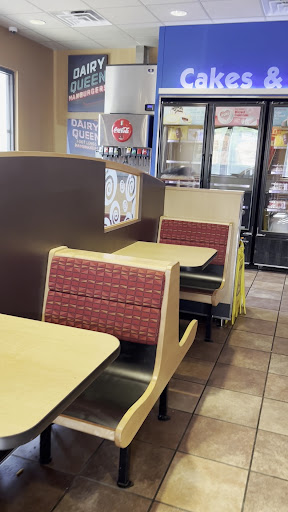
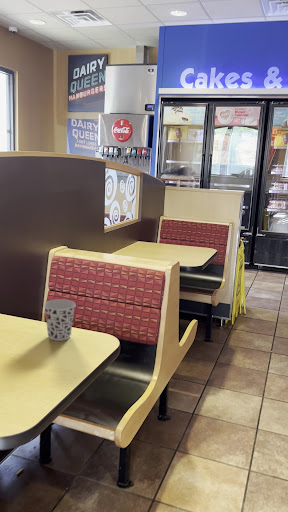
+ cup [43,298,76,342]
